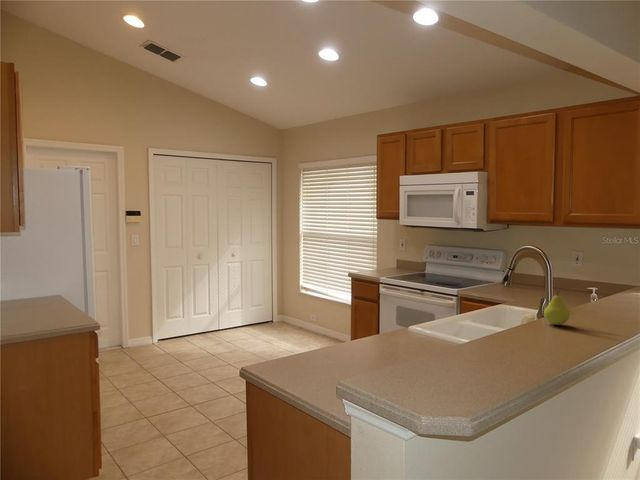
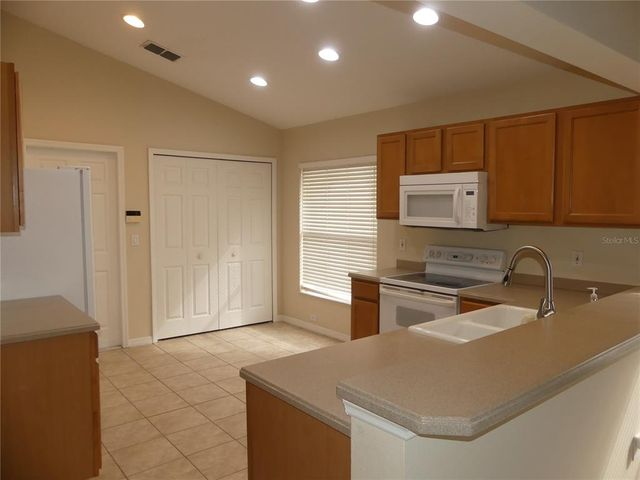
- fruit [543,290,571,326]
